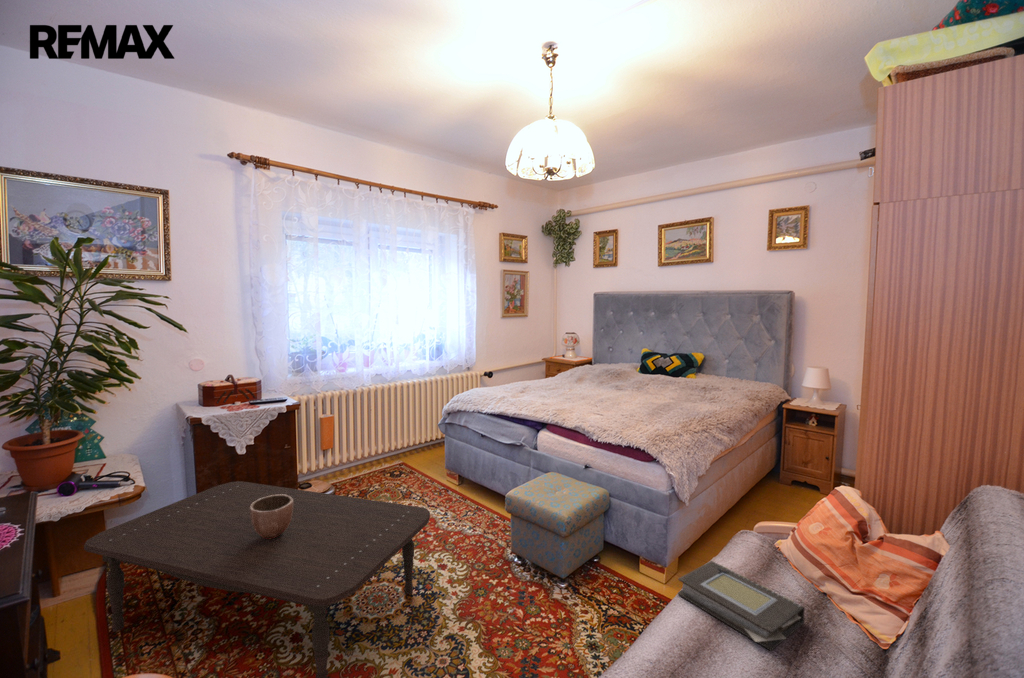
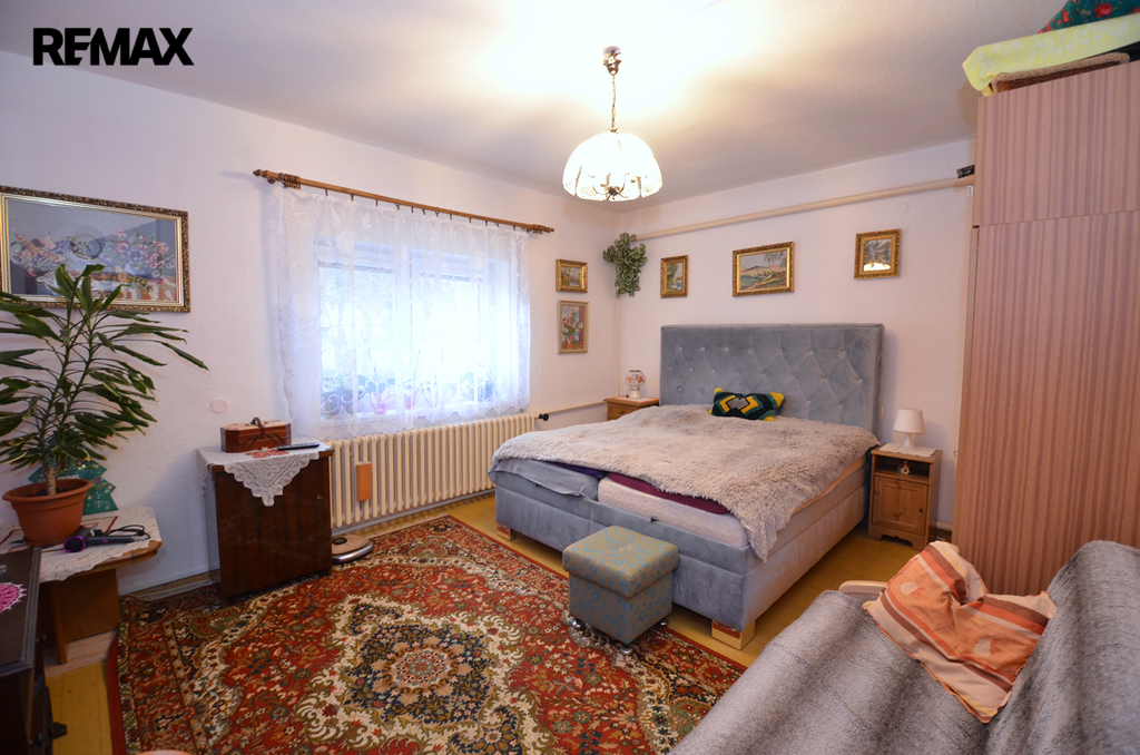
- decorative bowl [250,494,293,539]
- book [677,560,806,652]
- coffee table [83,480,431,678]
